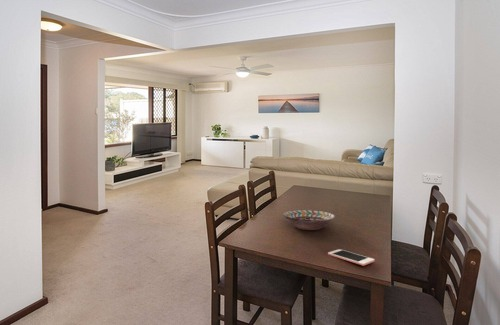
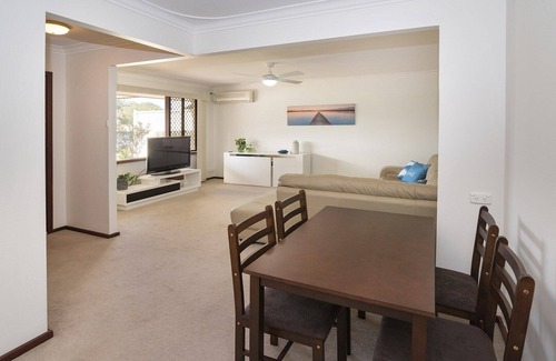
- decorative bowl [282,209,336,231]
- cell phone [327,248,376,267]
